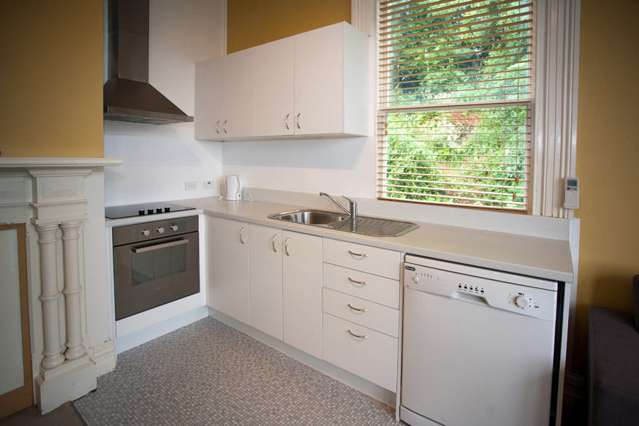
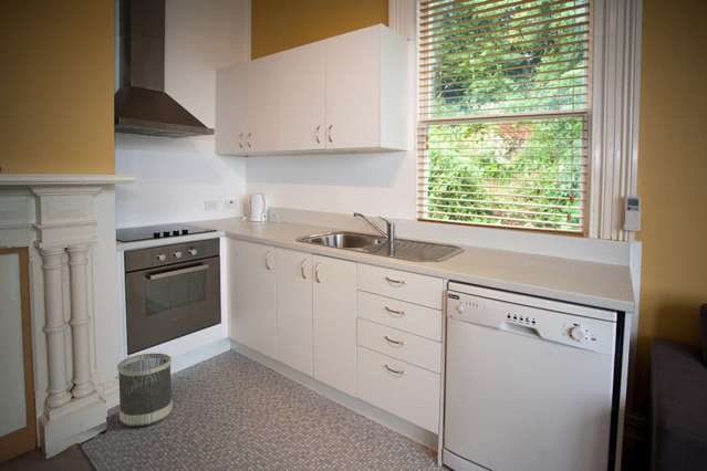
+ wastebasket [116,352,174,427]
